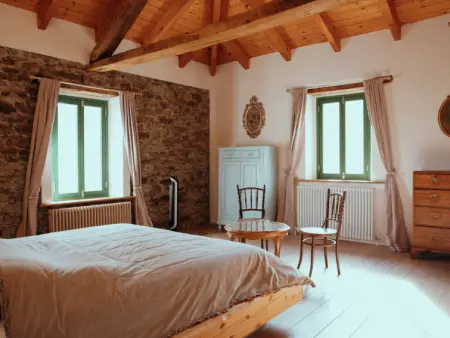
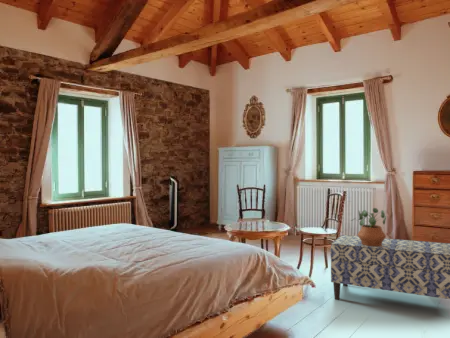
+ bench [329,234,450,301]
+ potted plant [350,207,387,246]
